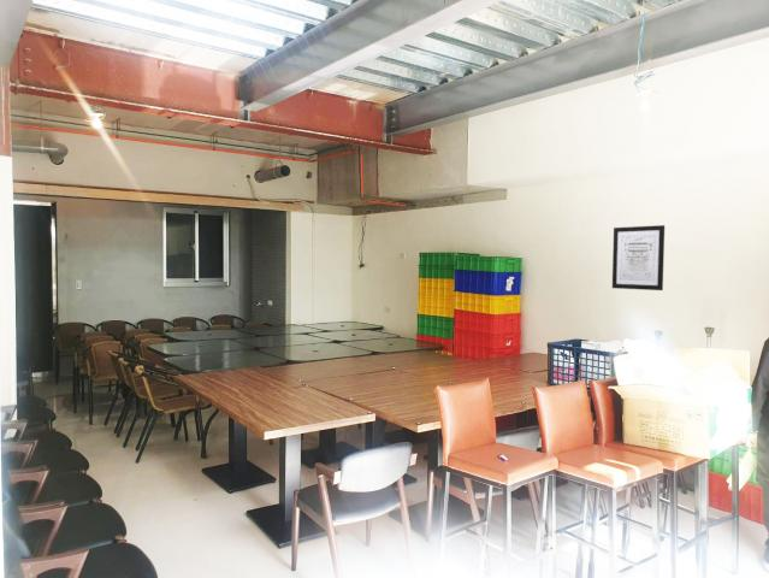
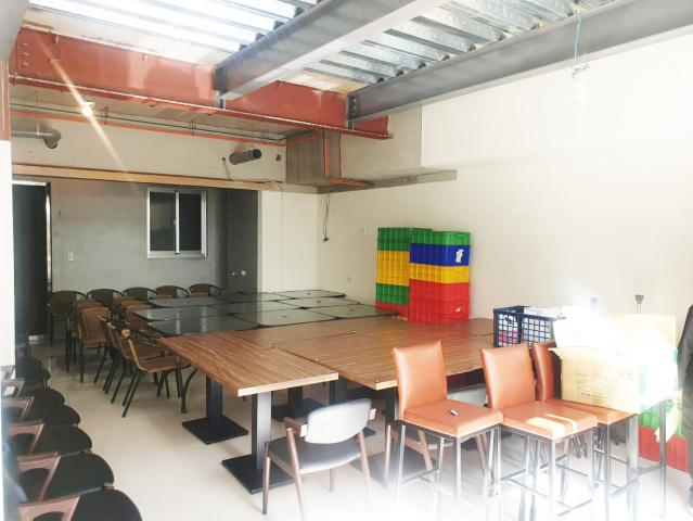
- wall art [611,224,666,291]
